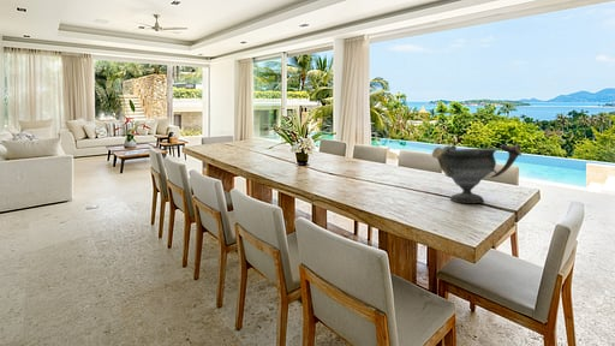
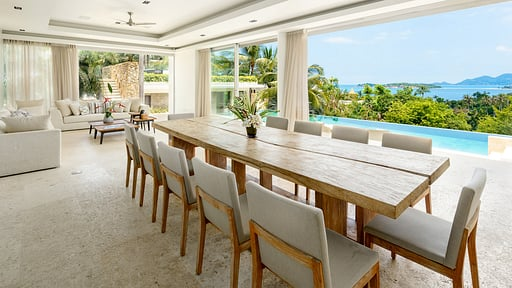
- decorative bowl [431,143,523,204]
